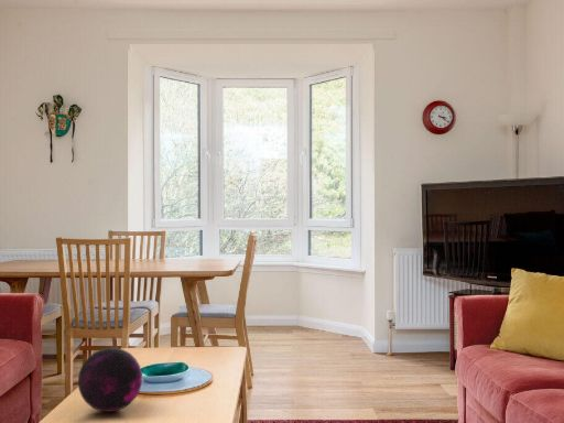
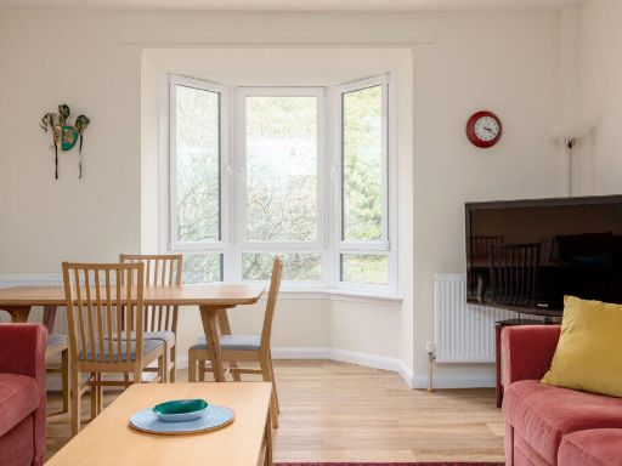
- decorative orb [77,347,143,413]
